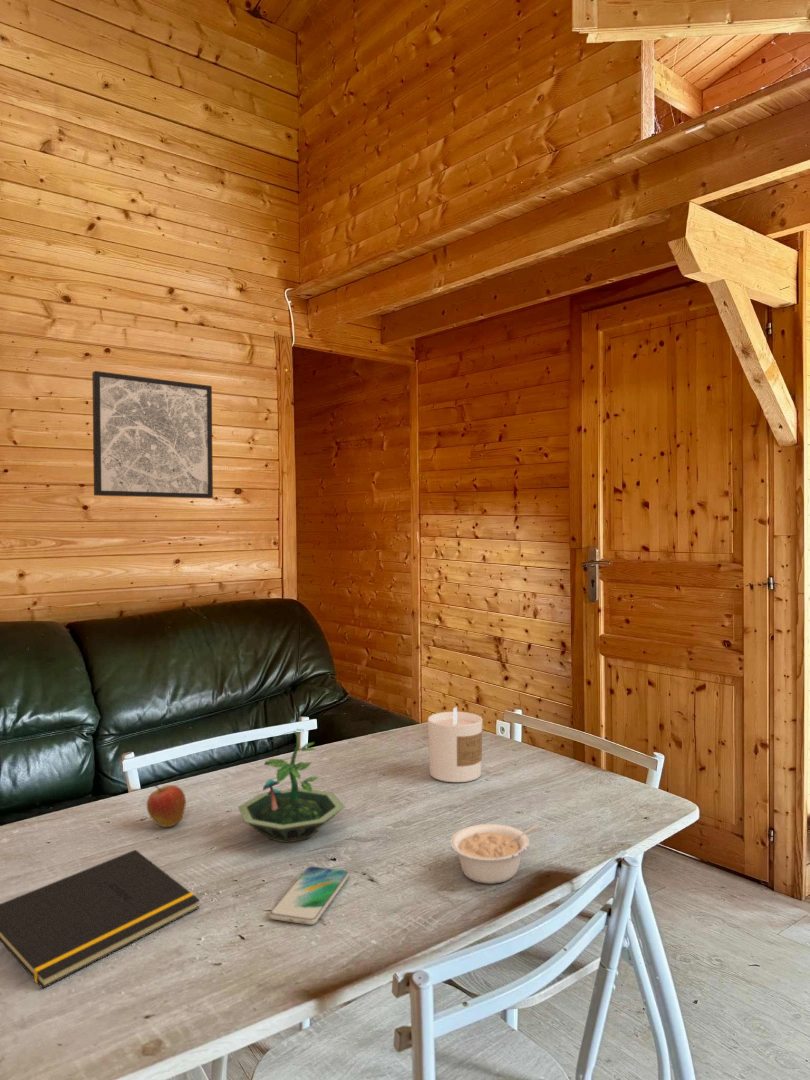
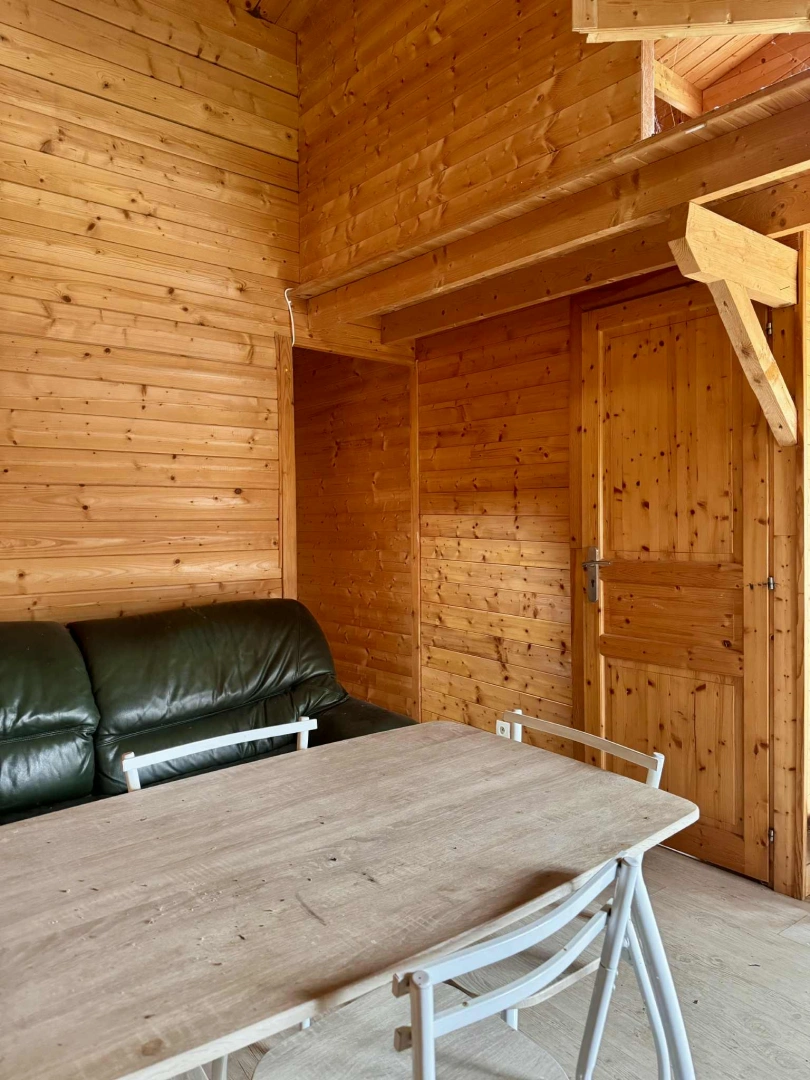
- fruit [146,783,187,828]
- candle [427,706,483,783]
- smartphone [268,865,350,926]
- terrarium [237,728,346,844]
- legume [449,823,541,885]
- wall art [91,370,214,499]
- notepad [0,849,201,990]
